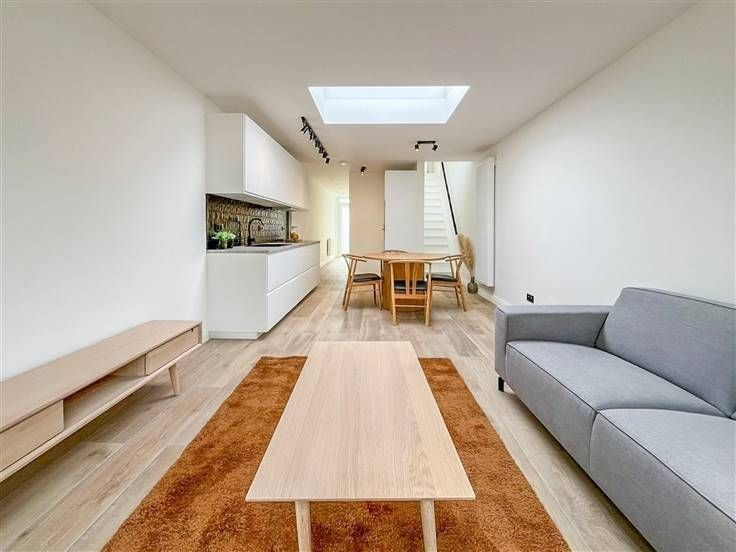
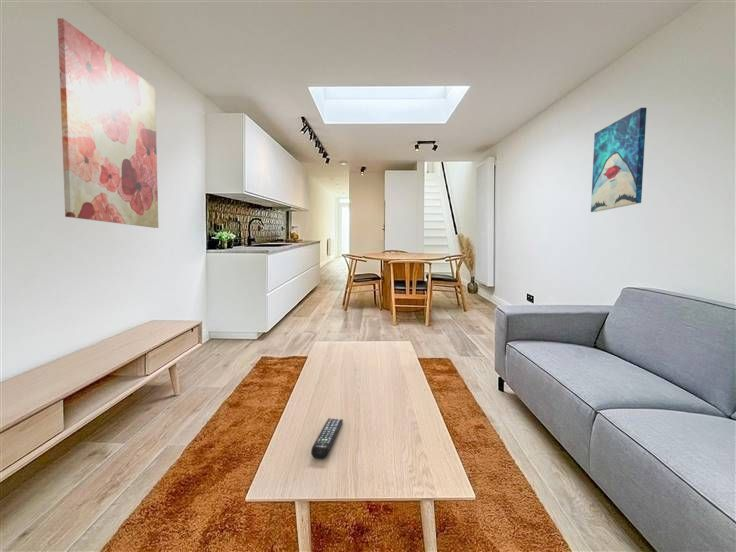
+ wall art [57,17,160,229]
+ remote control [310,417,344,459]
+ wall art [590,107,648,213]
